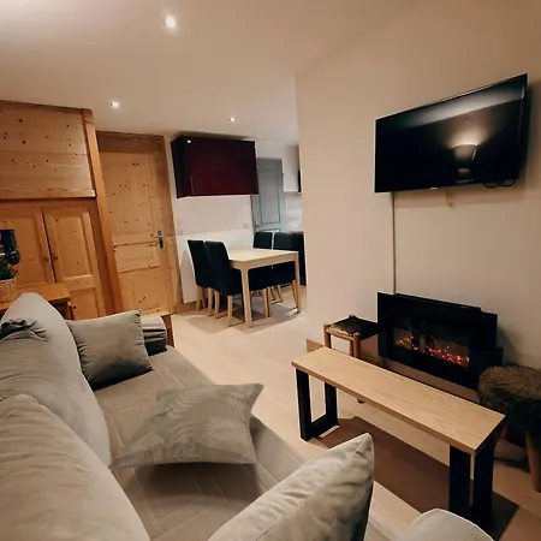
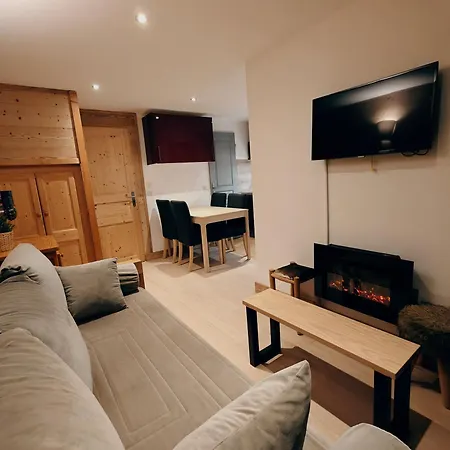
- decorative pillow [107,382,266,470]
